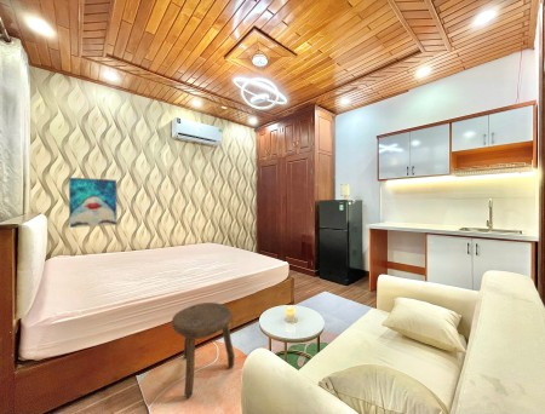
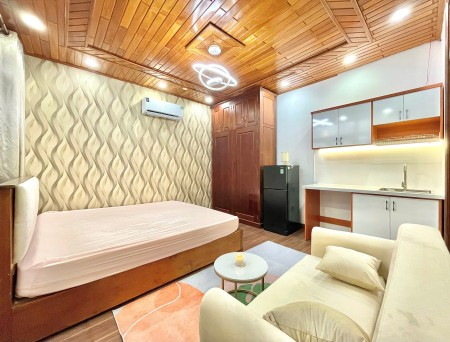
- stool [171,301,236,398]
- wall art [68,177,119,229]
